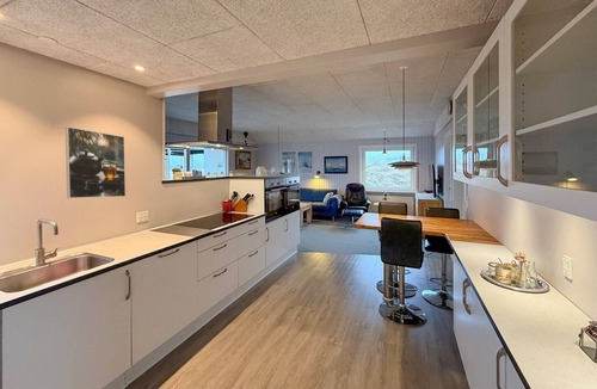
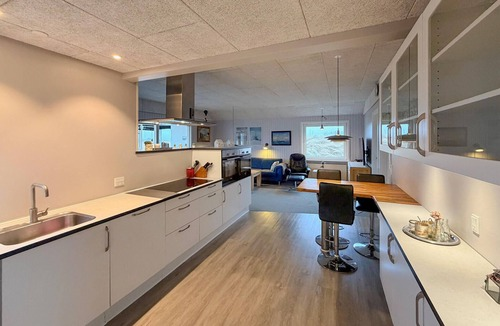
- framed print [64,125,127,199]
